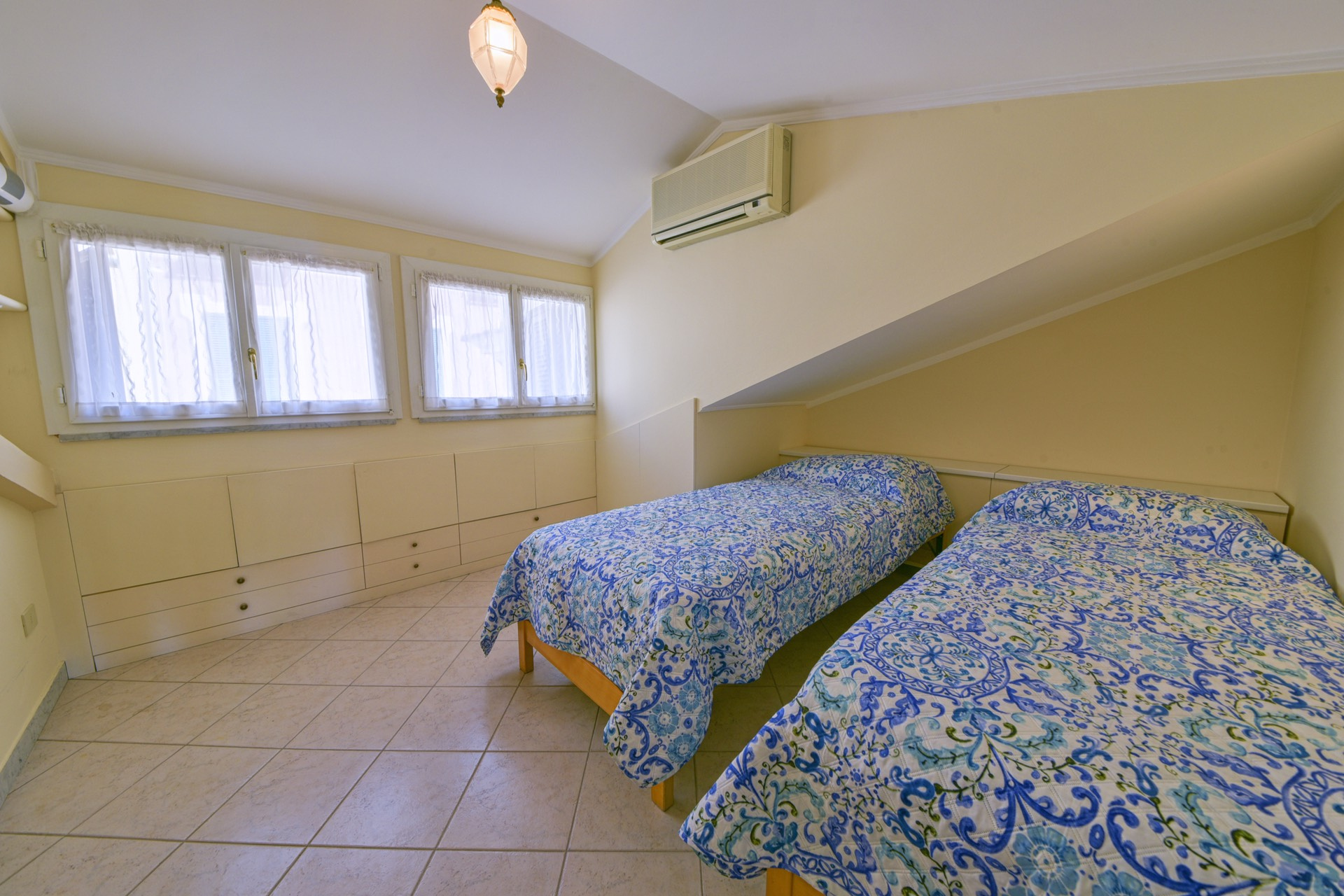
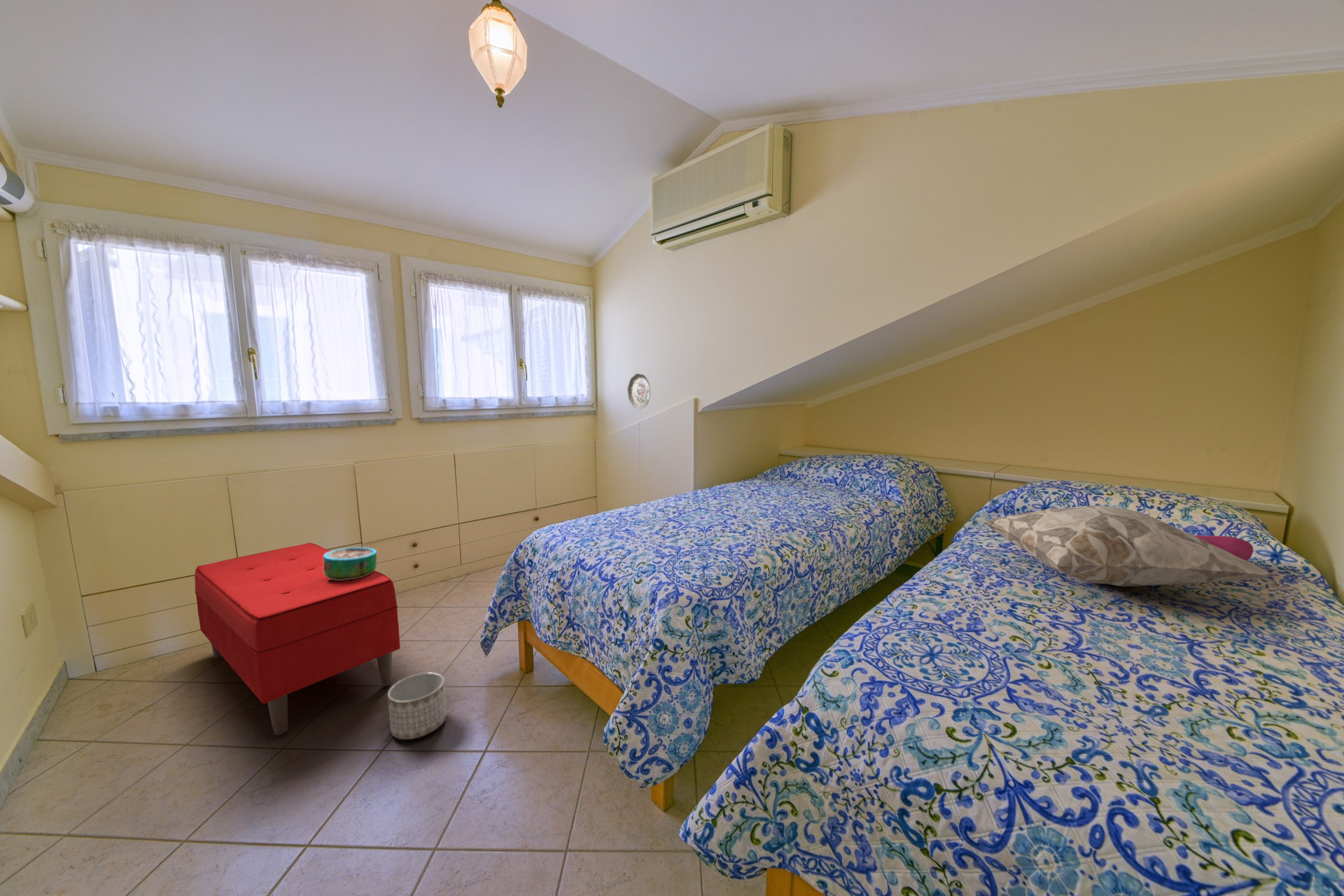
+ decorative pillow [984,505,1278,587]
+ decorative plate [627,373,651,409]
+ bench [194,542,401,736]
+ cushion [1194,535,1254,561]
+ decorative bowl [323,547,377,580]
+ planter [387,671,447,740]
